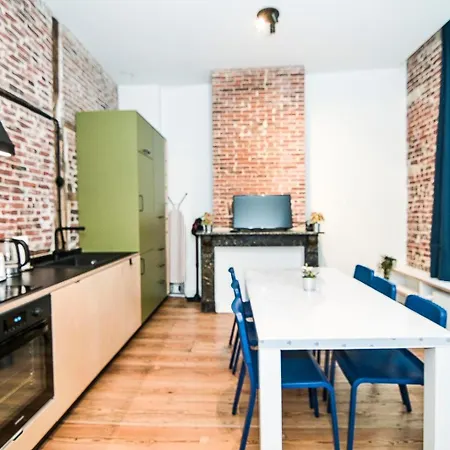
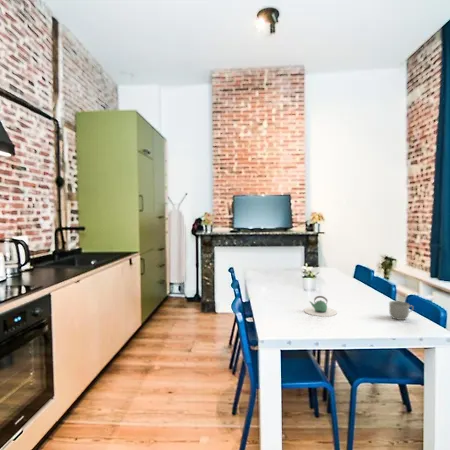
+ mug [388,300,415,321]
+ teapot [303,295,338,317]
